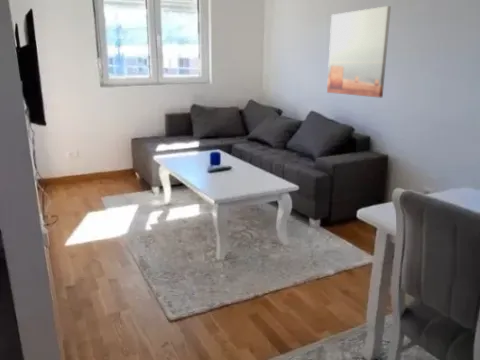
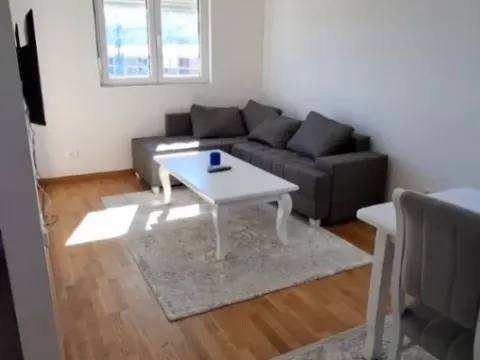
- wall art [326,5,392,99]
